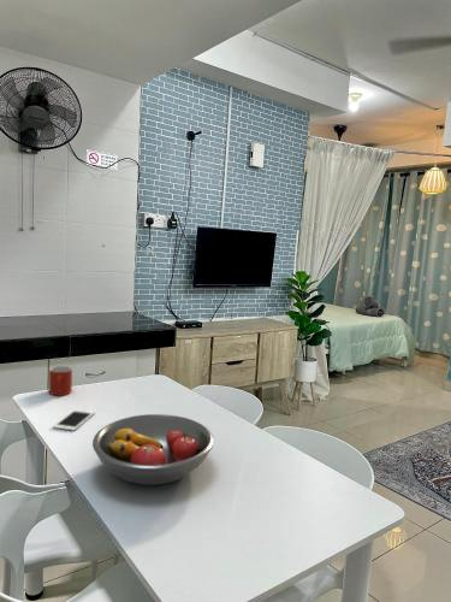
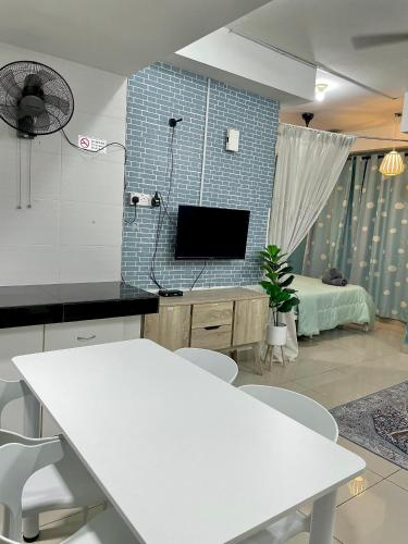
- cell phone [53,408,96,432]
- mug [48,365,73,397]
- fruit bowl [91,413,215,486]
